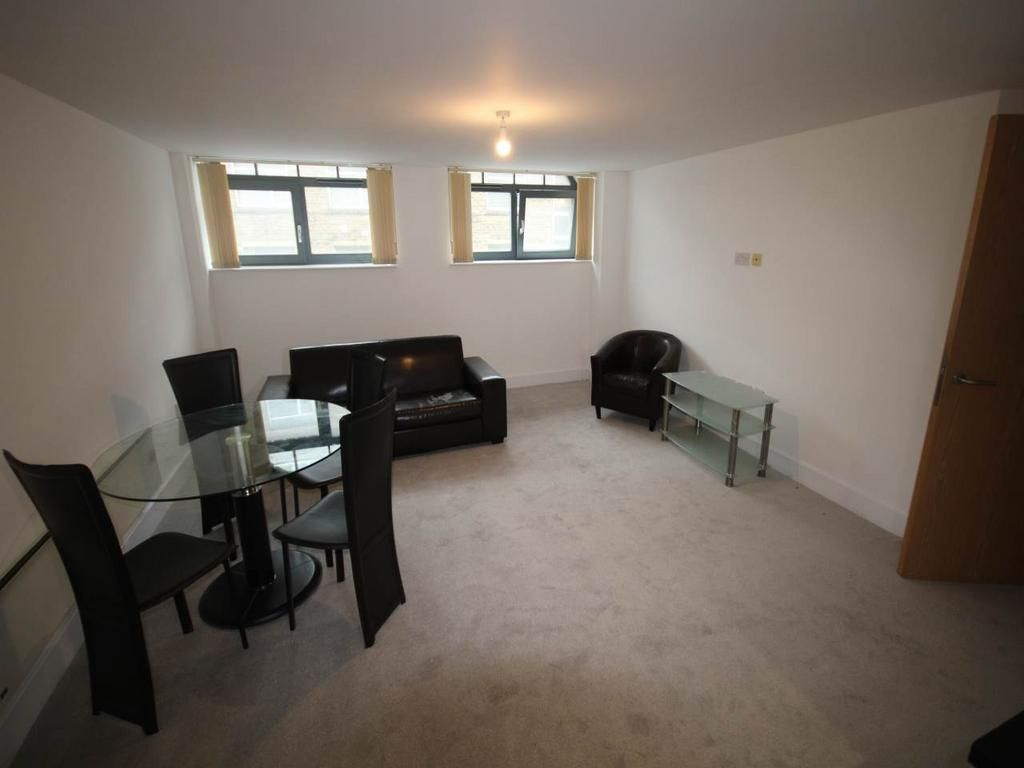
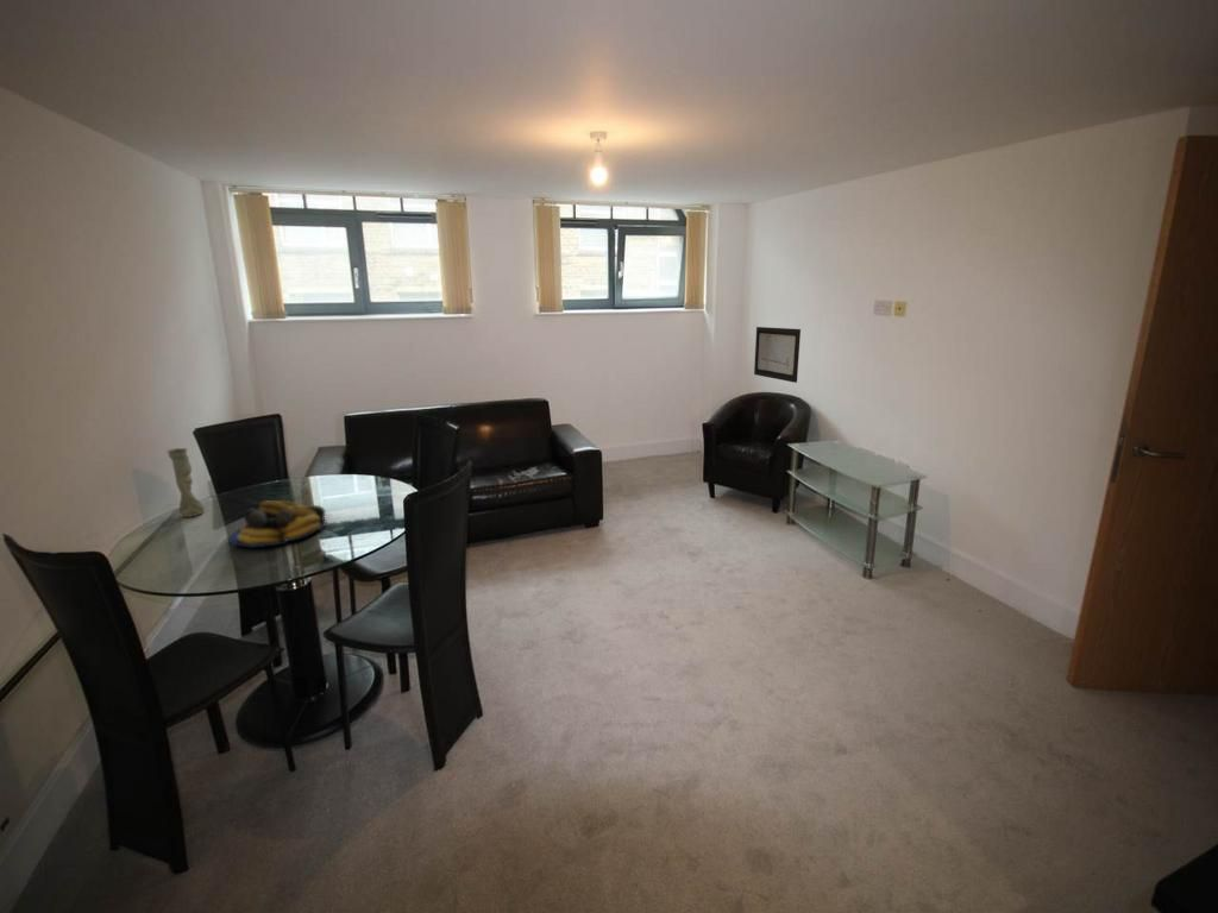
+ fruit bowl [228,499,328,548]
+ vase [165,447,206,518]
+ wall art [753,326,802,384]
